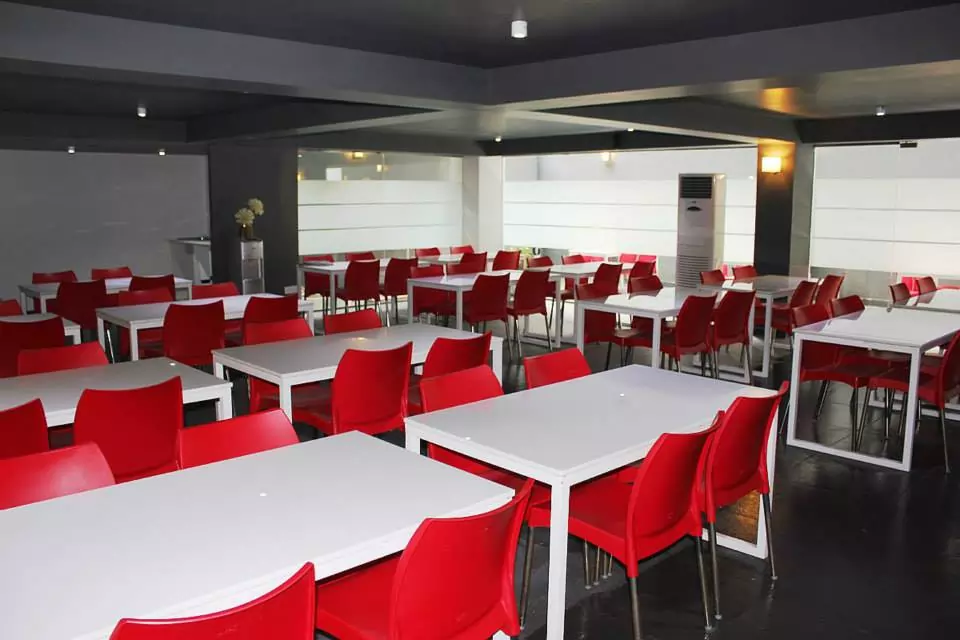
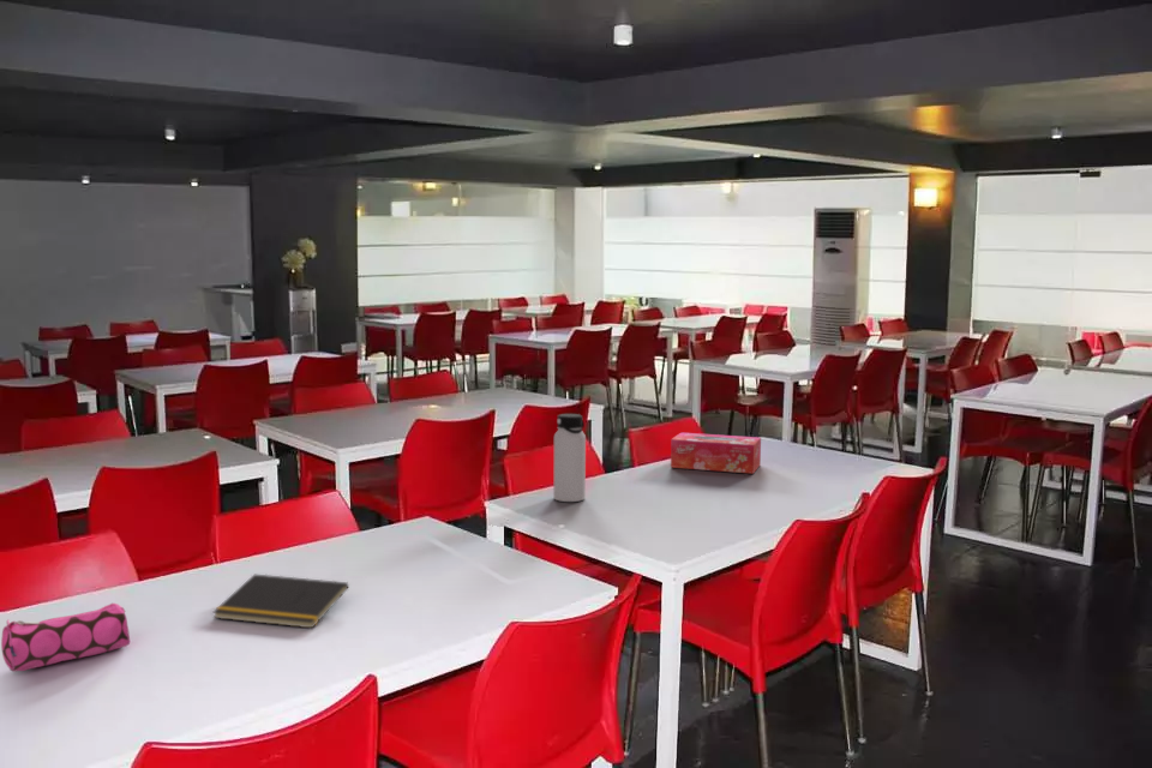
+ tissue box [670,432,762,475]
+ pencil case [0,602,131,673]
+ notepad [211,574,349,629]
+ water bottle [552,413,587,503]
